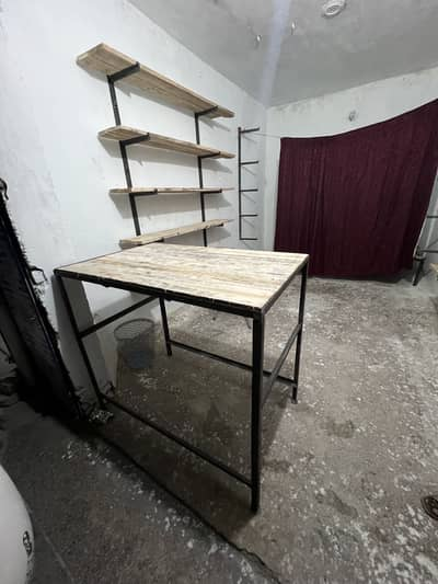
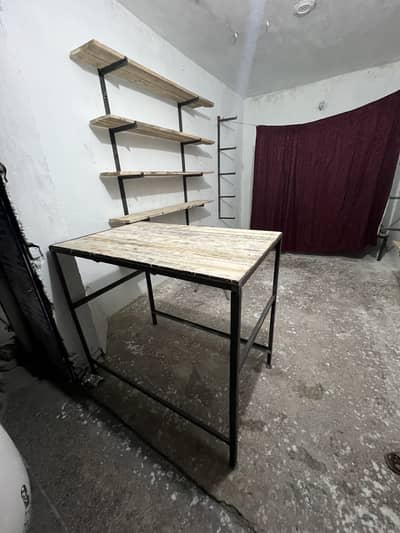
- wastebasket [112,317,155,370]
